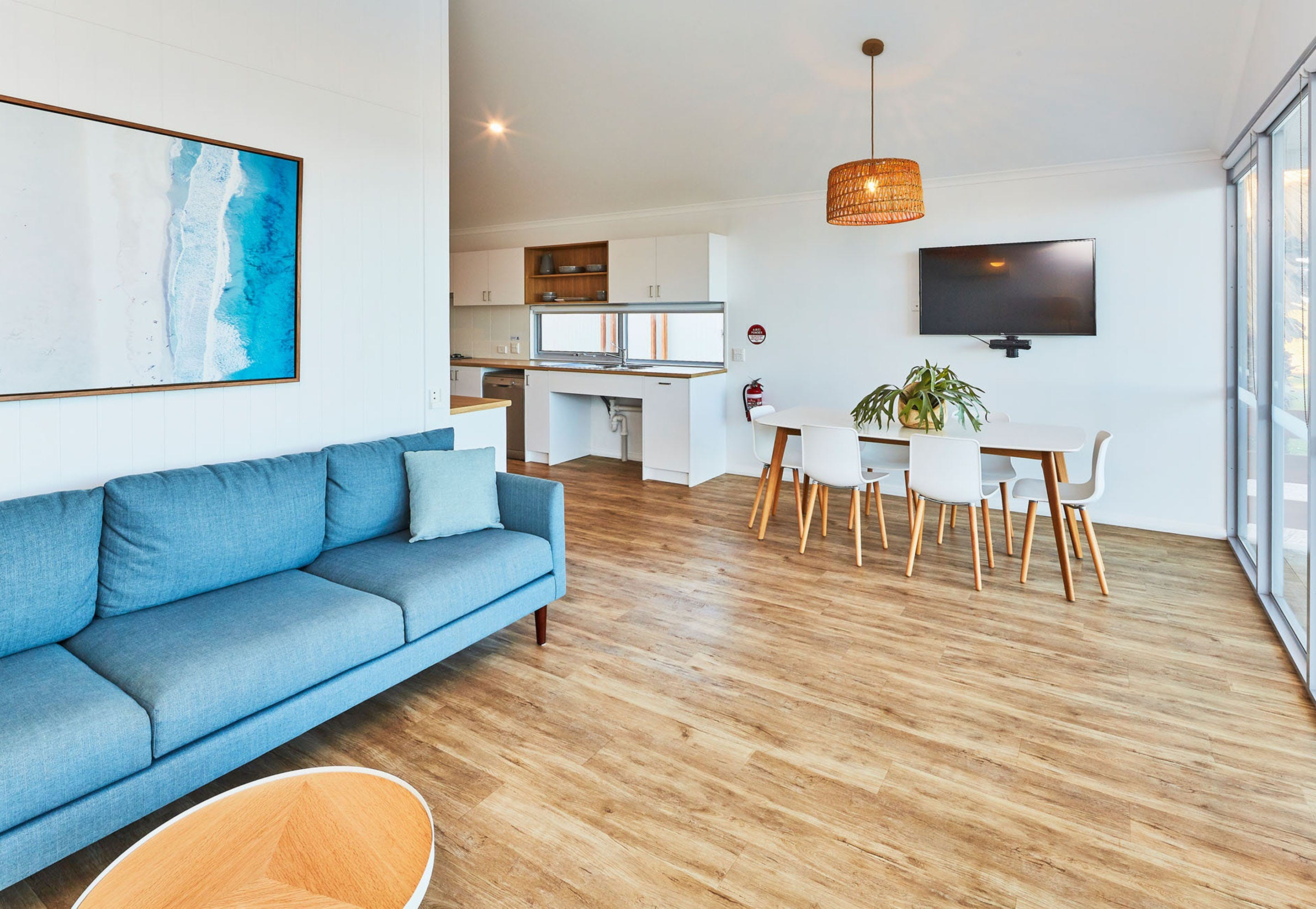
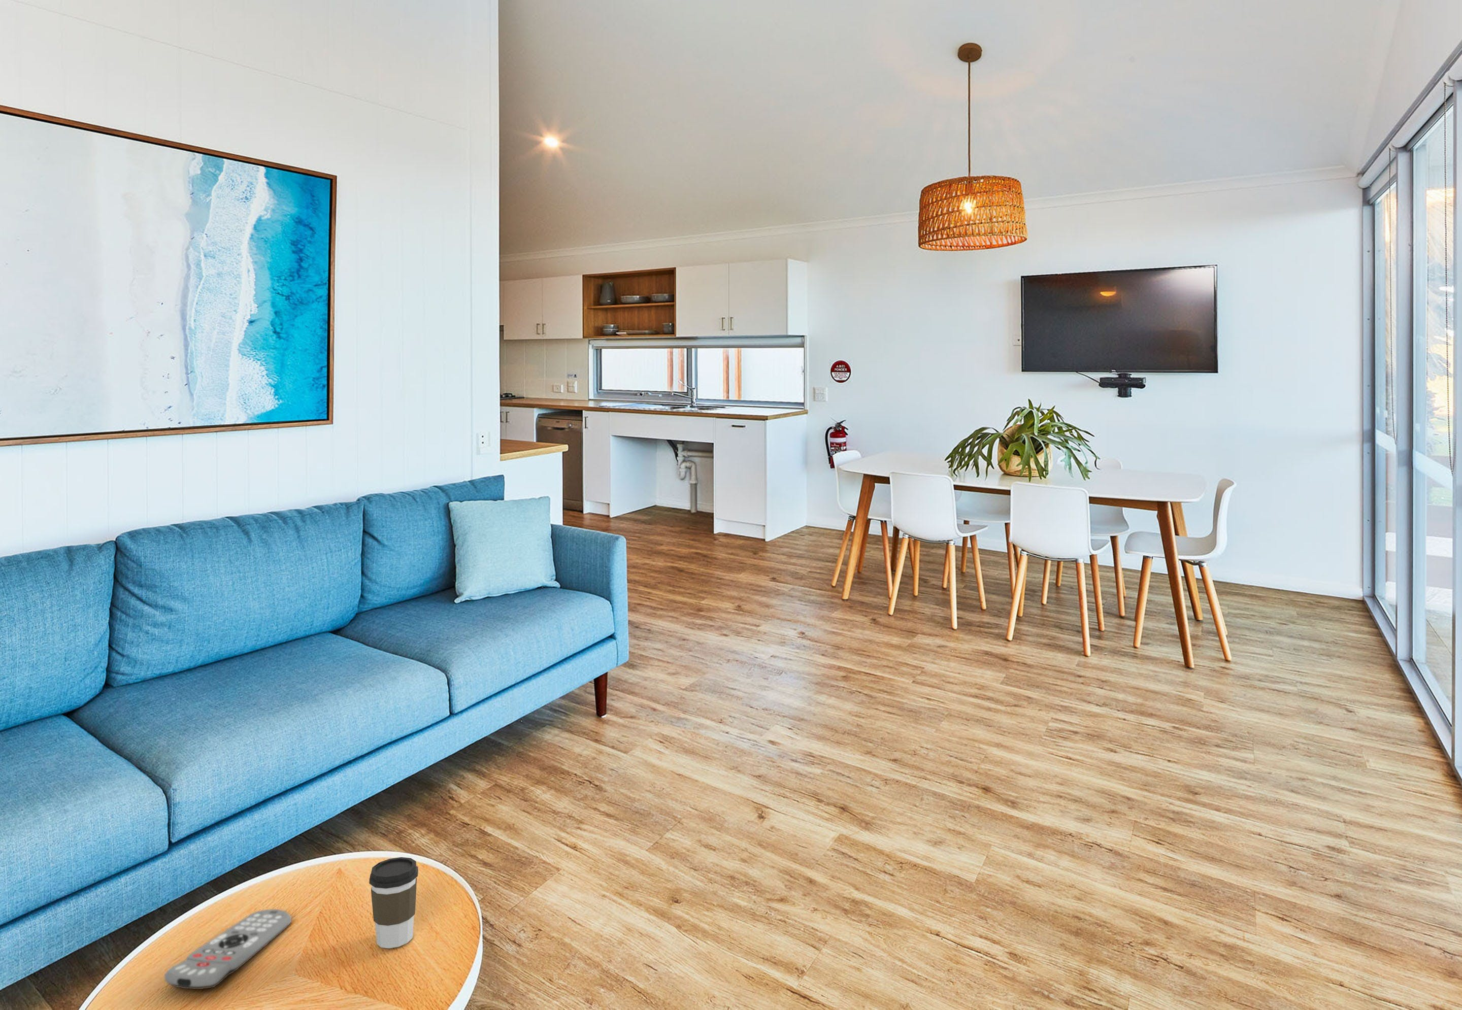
+ coffee cup [369,857,419,949]
+ remote control [164,909,292,990]
